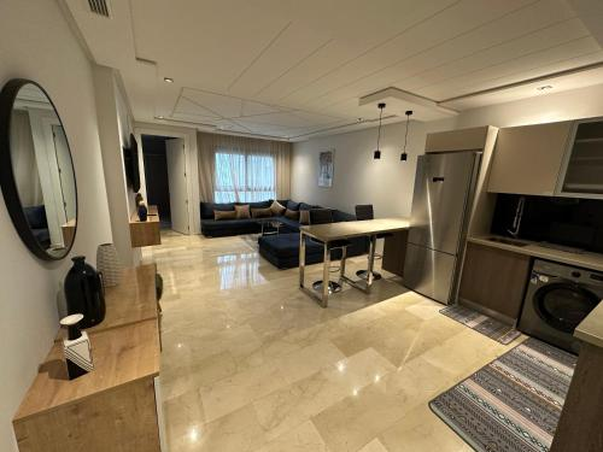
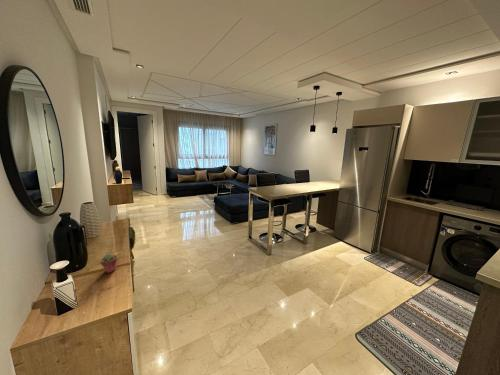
+ potted succulent [99,252,119,274]
